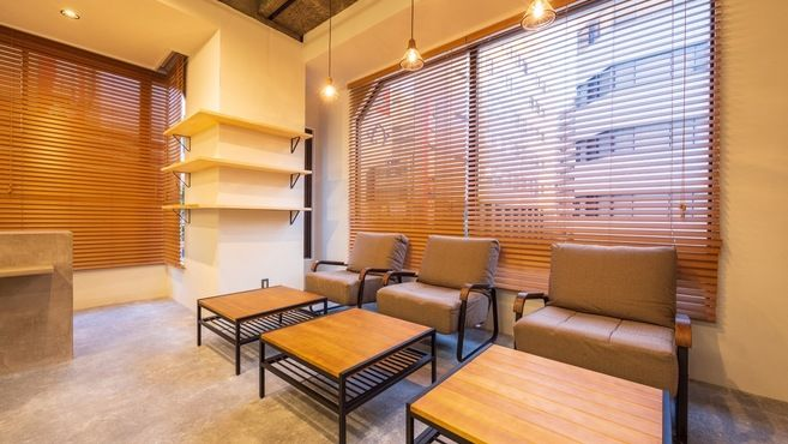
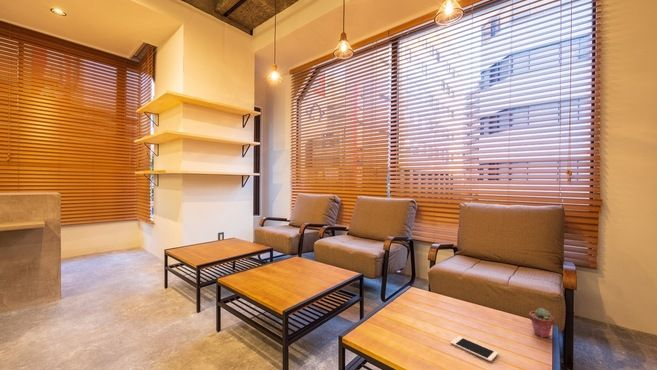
+ cell phone [449,335,499,363]
+ potted succulent [528,307,555,339]
